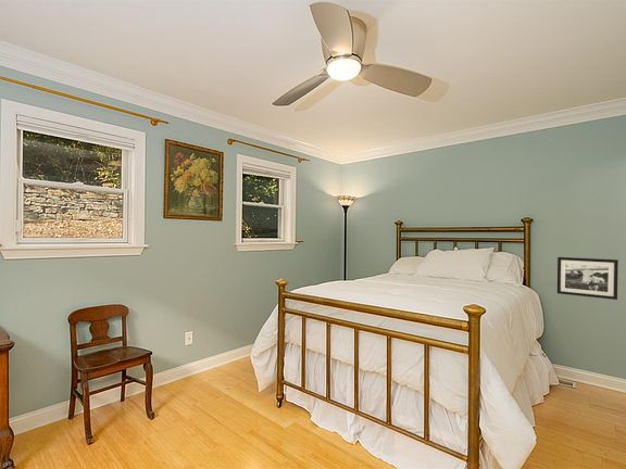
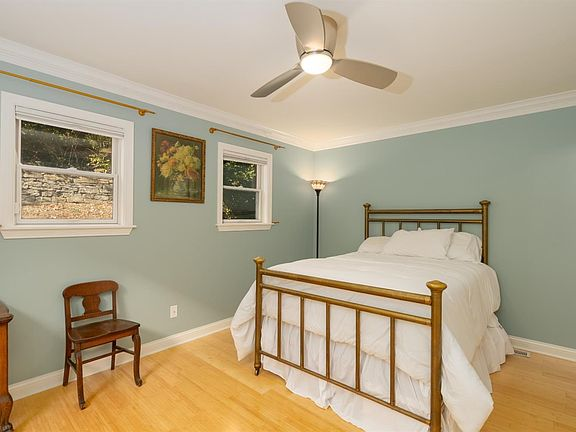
- picture frame [556,256,619,301]
